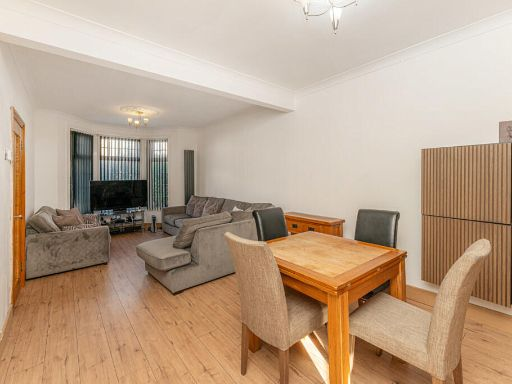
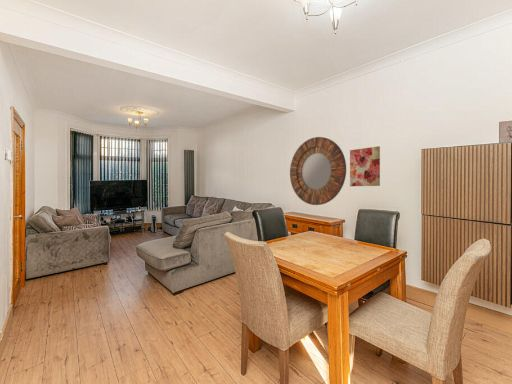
+ wall art [349,145,381,187]
+ home mirror [289,136,347,206]
